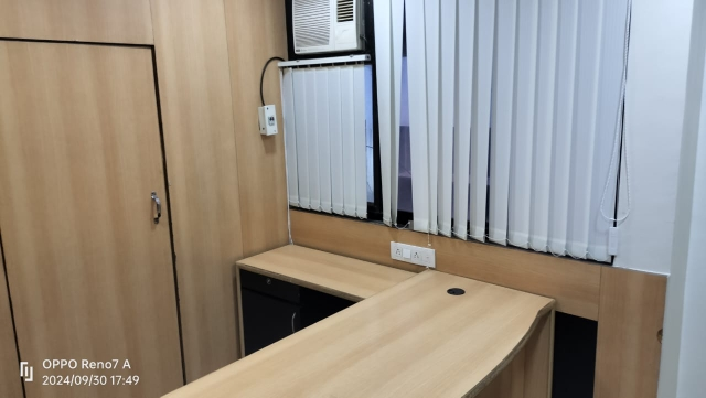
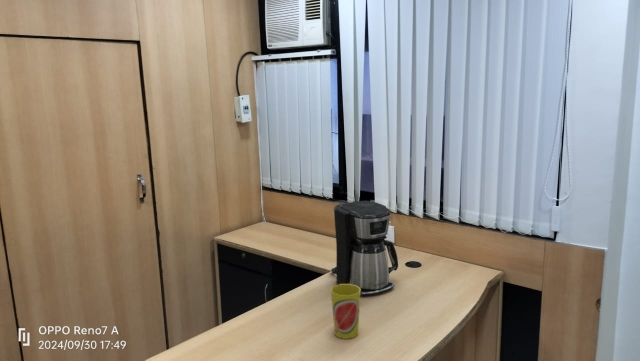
+ cup [330,284,361,340]
+ coffee maker [330,200,399,297]
